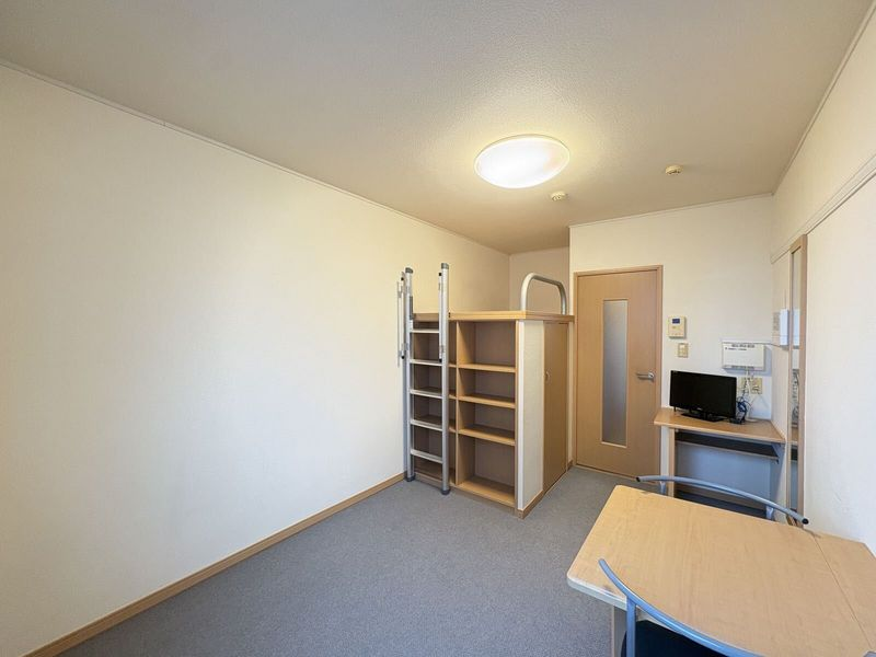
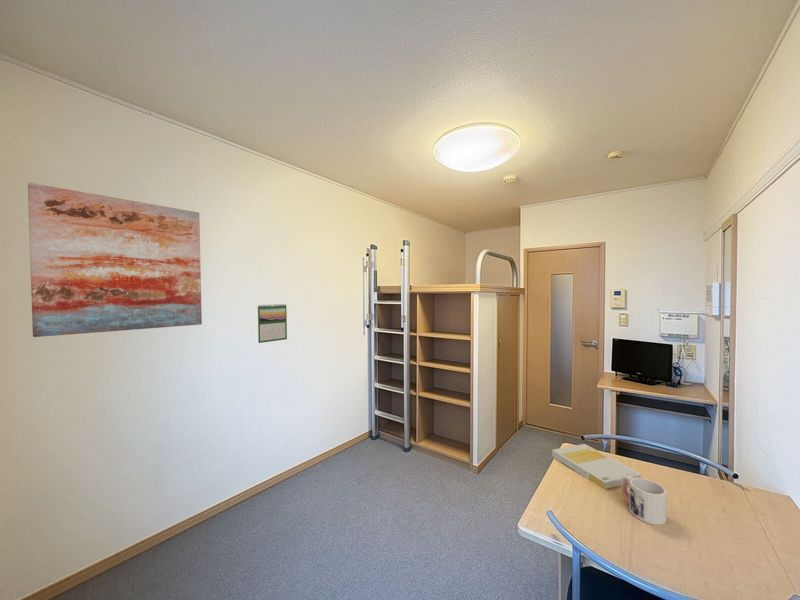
+ mug [620,475,668,526]
+ calendar [257,303,288,344]
+ book [551,443,642,490]
+ wall art [27,182,203,338]
